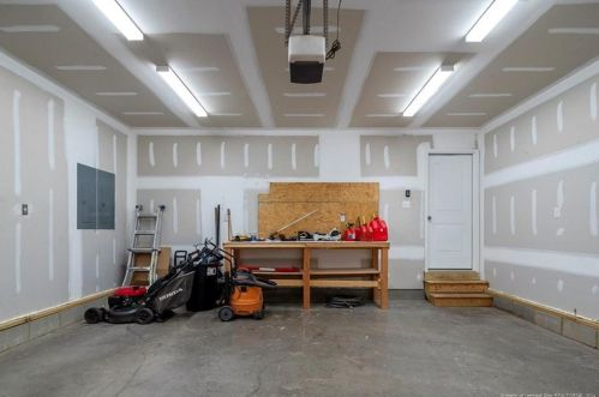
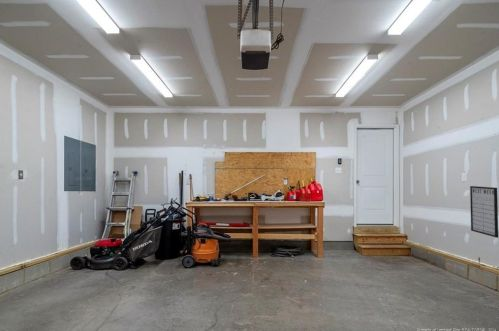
+ writing board [469,185,499,238]
